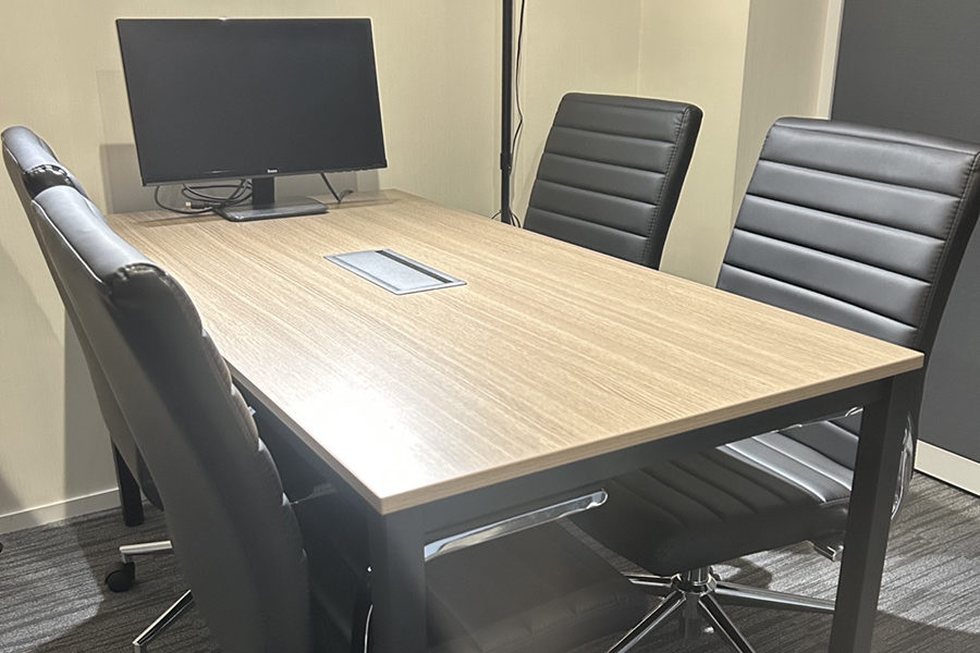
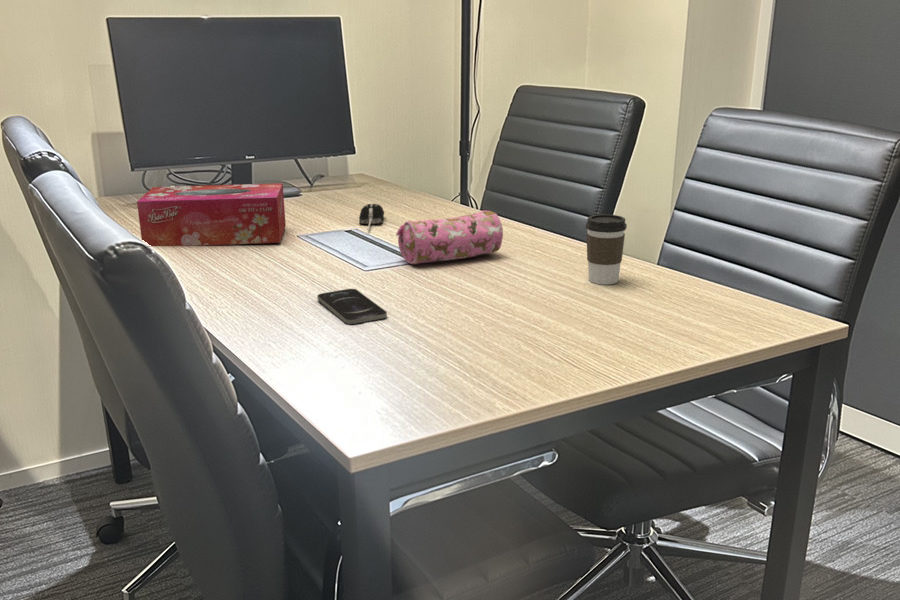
+ computer mouse [358,203,385,231]
+ smartphone [316,288,388,325]
+ coffee cup [585,213,628,286]
+ tissue box [136,182,287,247]
+ pencil case [395,210,504,265]
